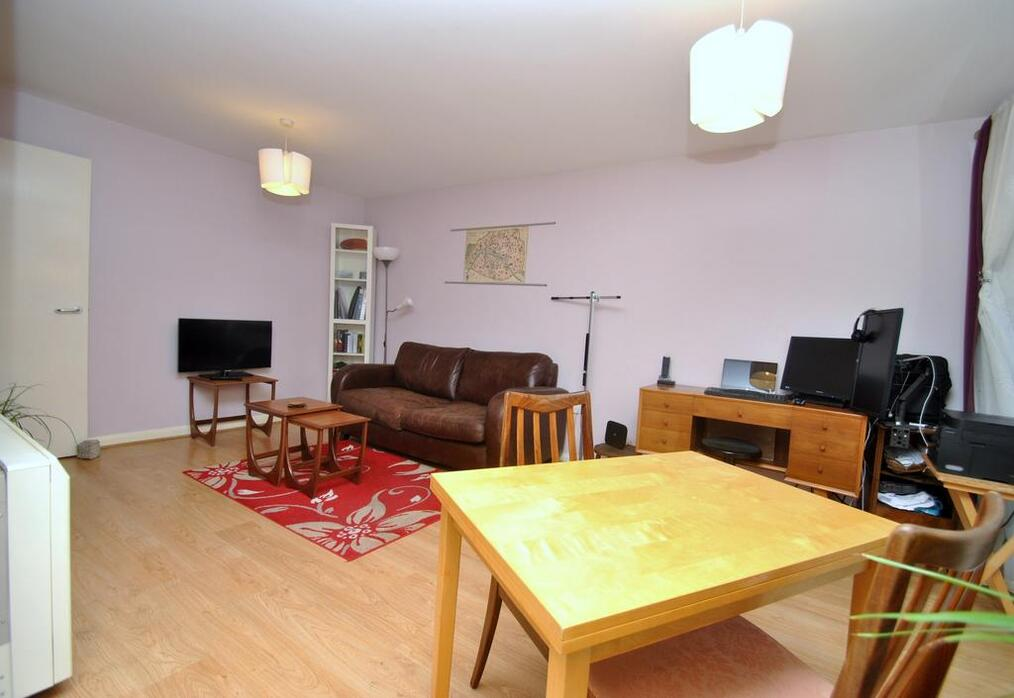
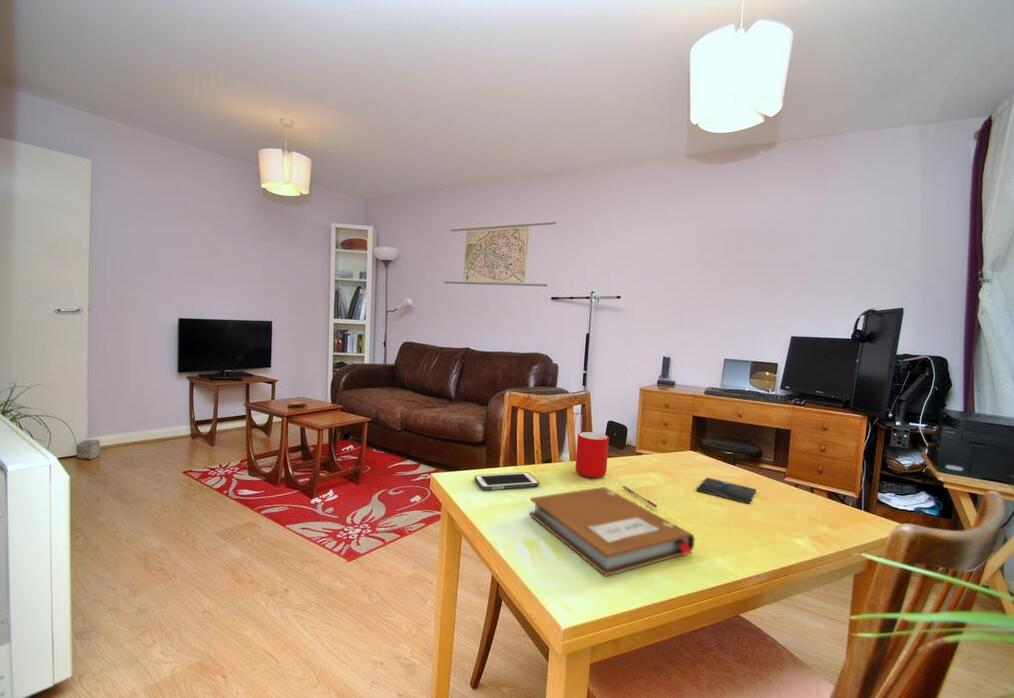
+ pen [622,485,659,509]
+ cup [575,431,610,479]
+ notebook [528,486,696,577]
+ mug [695,477,757,505]
+ cell phone [473,471,540,491]
